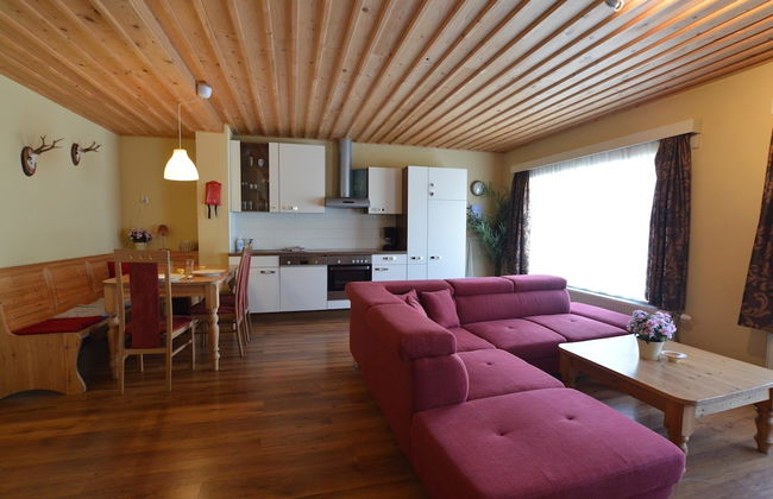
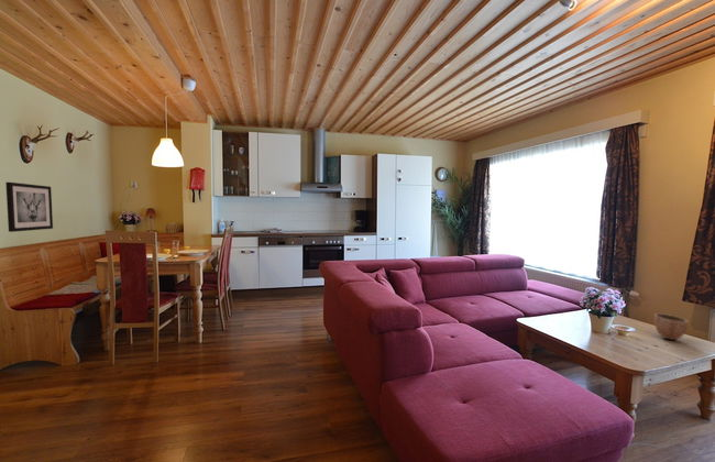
+ wall art [4,182,54,233]
+ decorative bowl [653,312,689,341]
